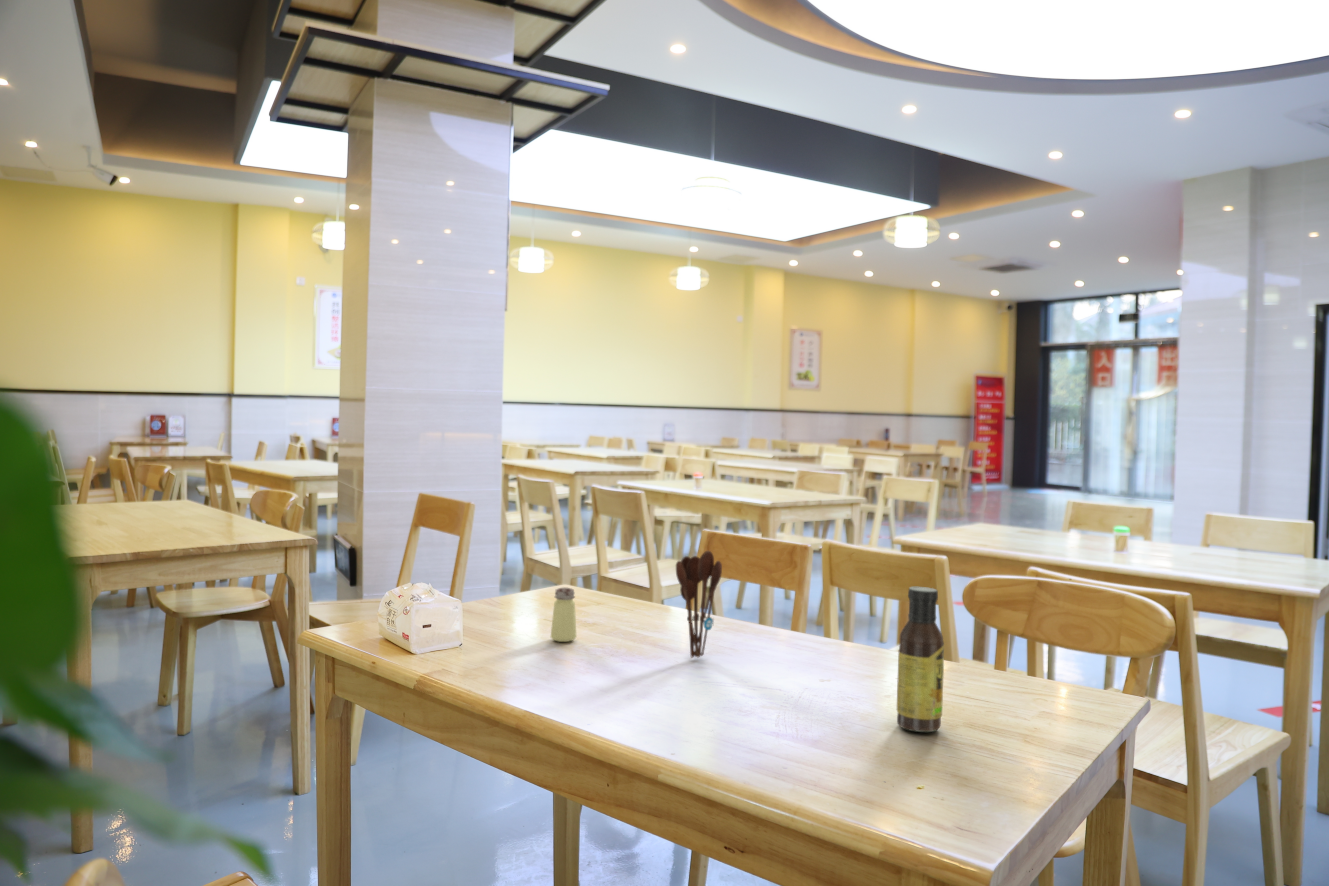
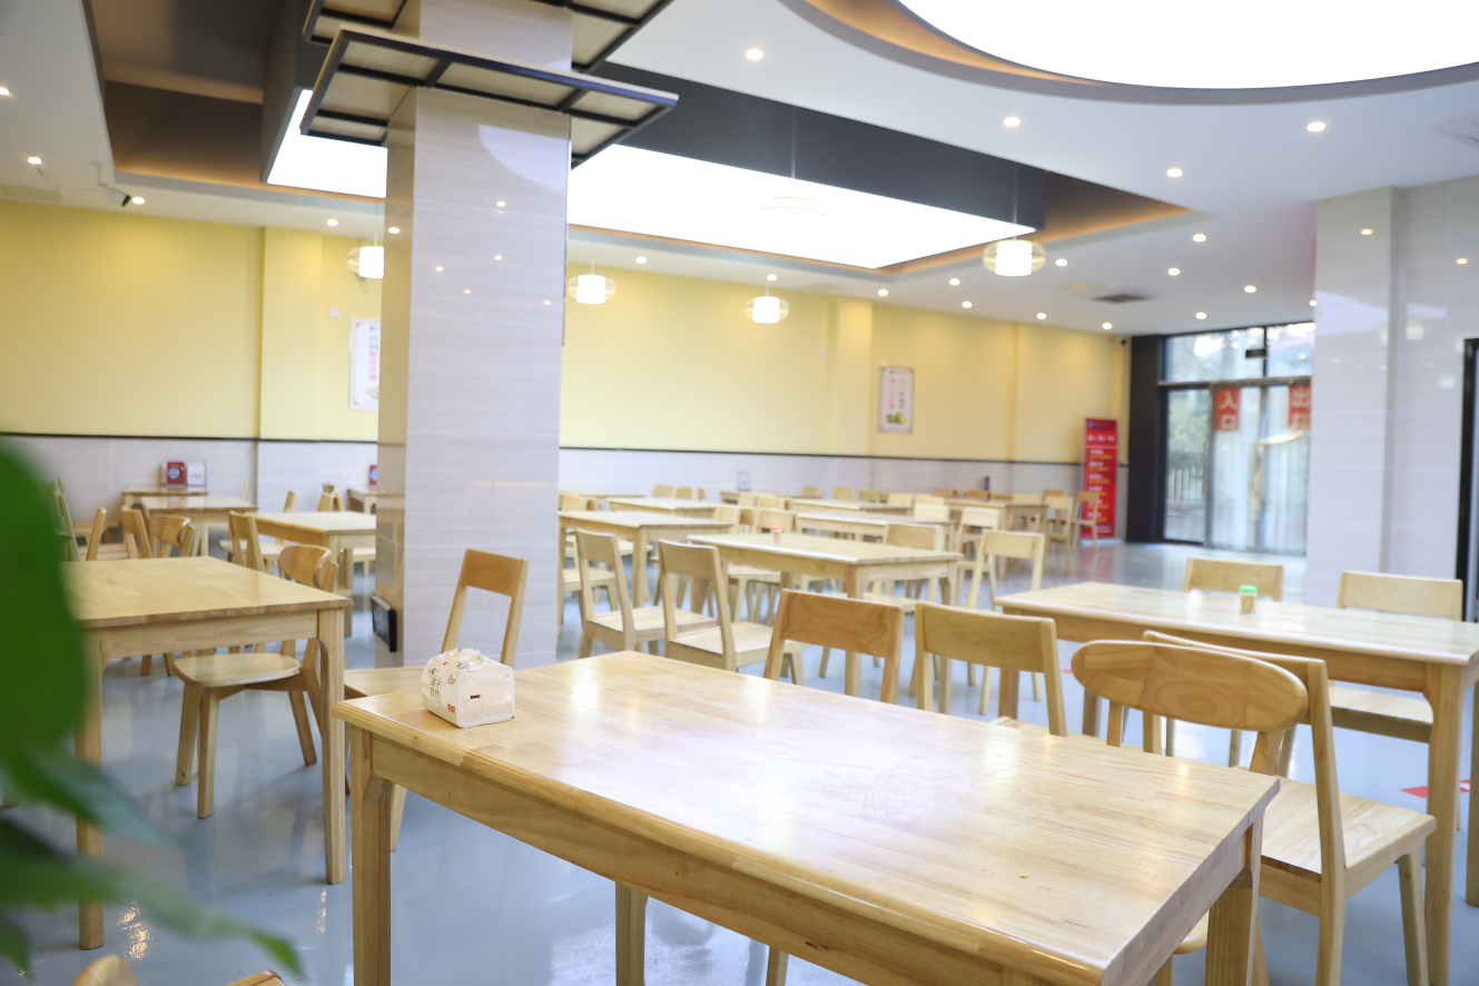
- sauce bottle [896,586,945,733]
- saltshaker [550,586,578,643]
- utensil holder [675,550,723,659]
